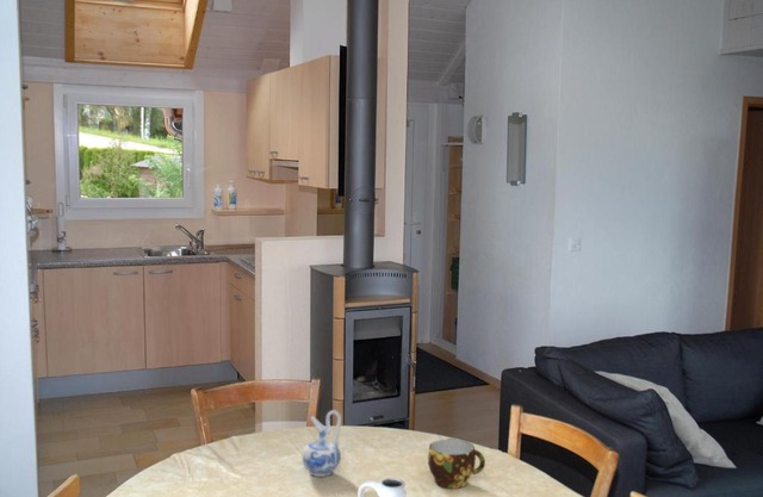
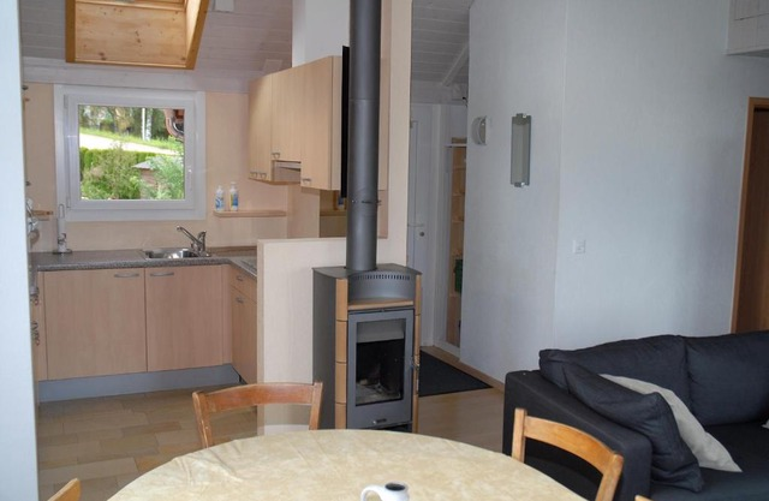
- cup [427,437,486,490]
- ceramic pitcher [302,409,342,478]
